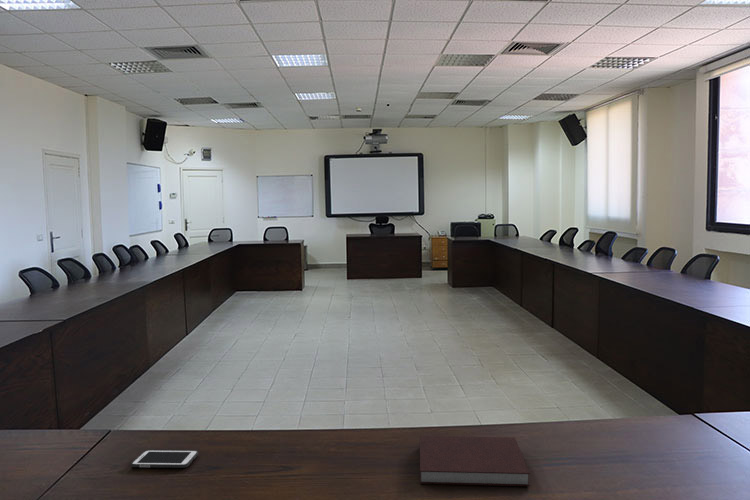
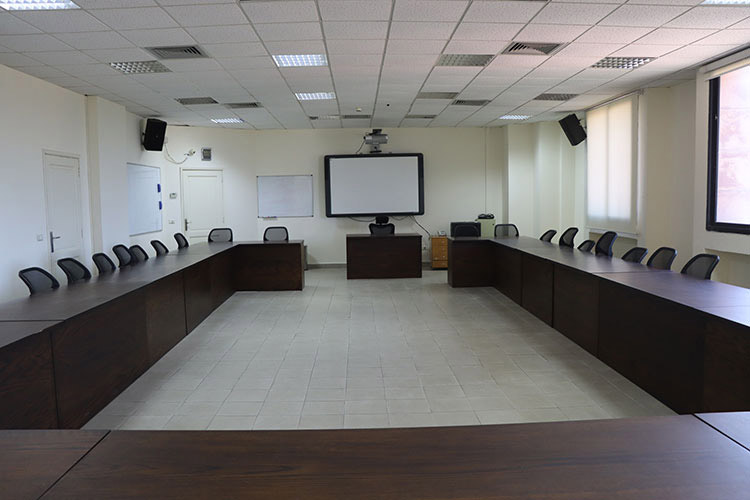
- notebook [419,435,531,487]
- cell phone [130,449,199,469]
